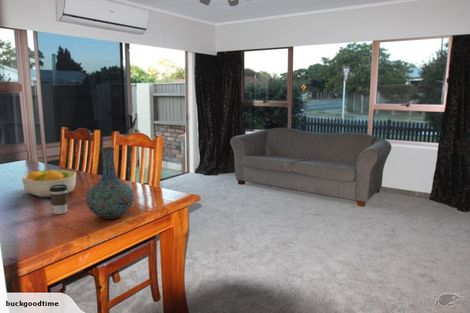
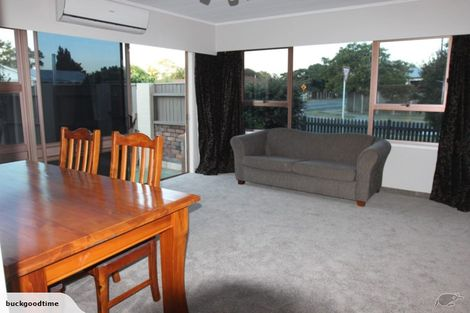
- vase [85,146,135,220]
- coffee cup [49,184,69,215]
- fruit bowl [21,169,77,198]
